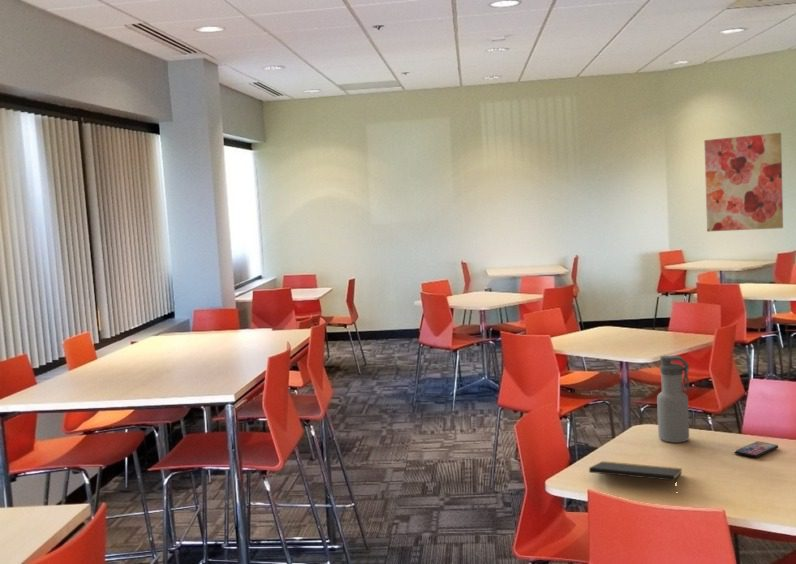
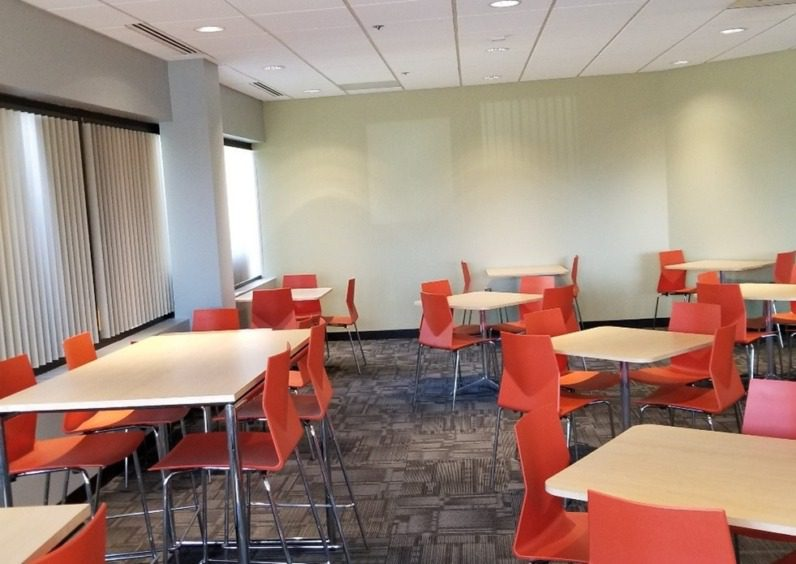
- wall art [703,132,784,233]
- water bottle [656,355,690,444]
- notepad [588,460,683,491]
- smartphone [733,440,779,459]
